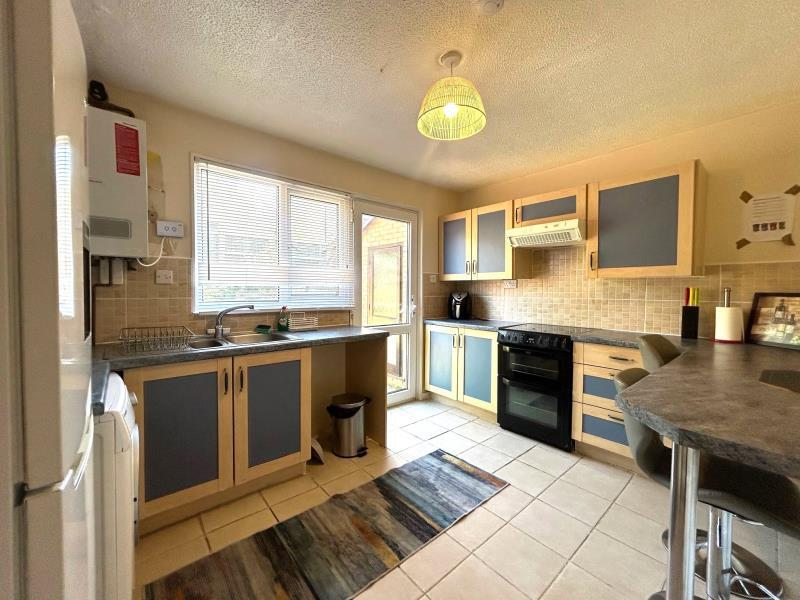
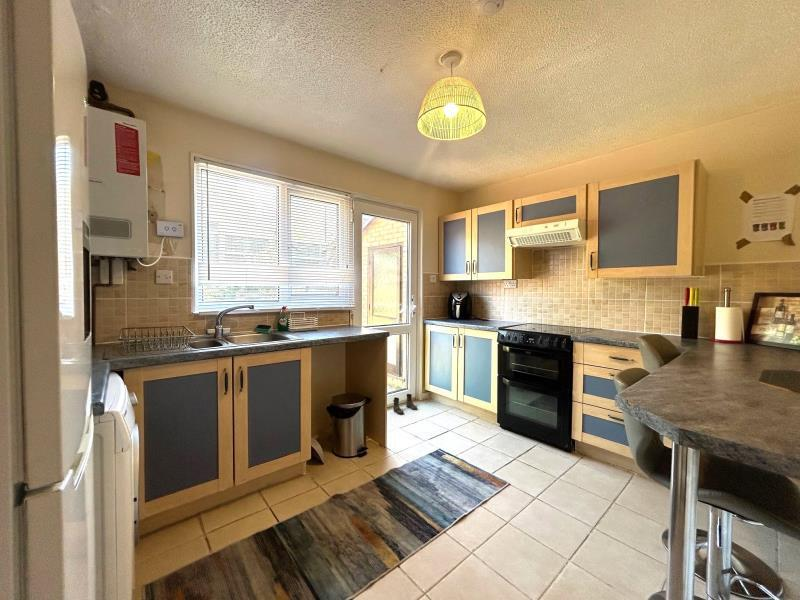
+ boots [392,393,418,415]
